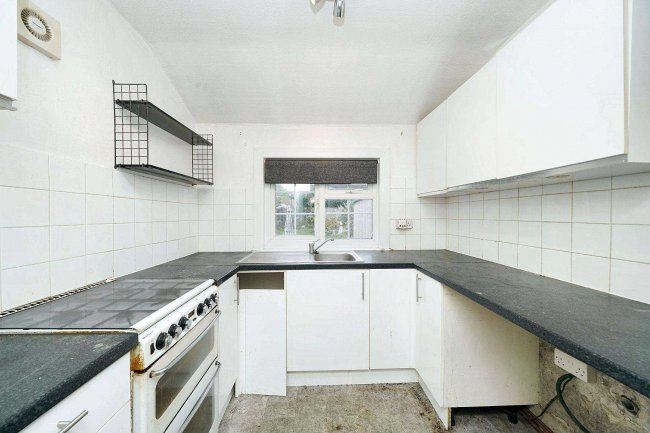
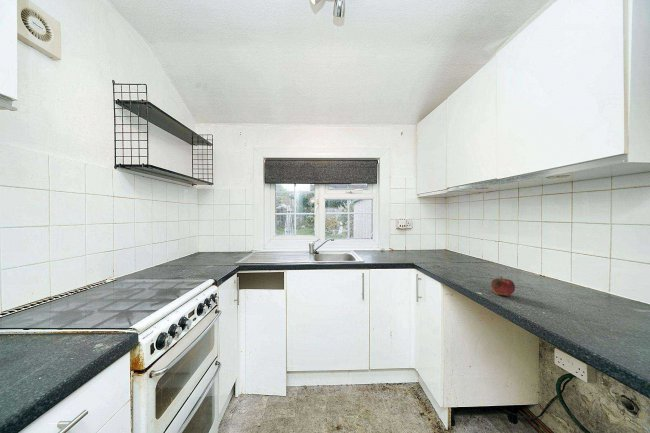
+ fruit [490,276,516,297]
